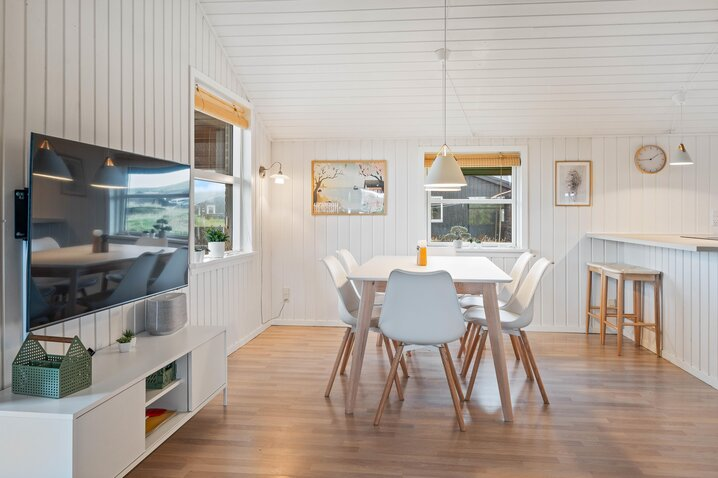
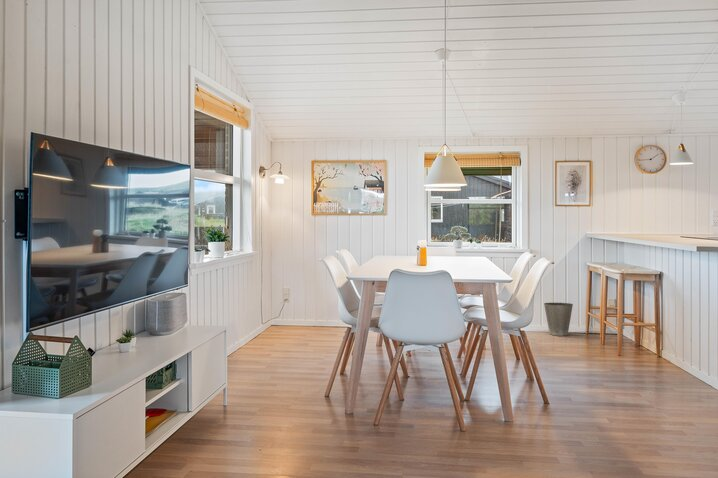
+ waste basket [543,302,574,337]
